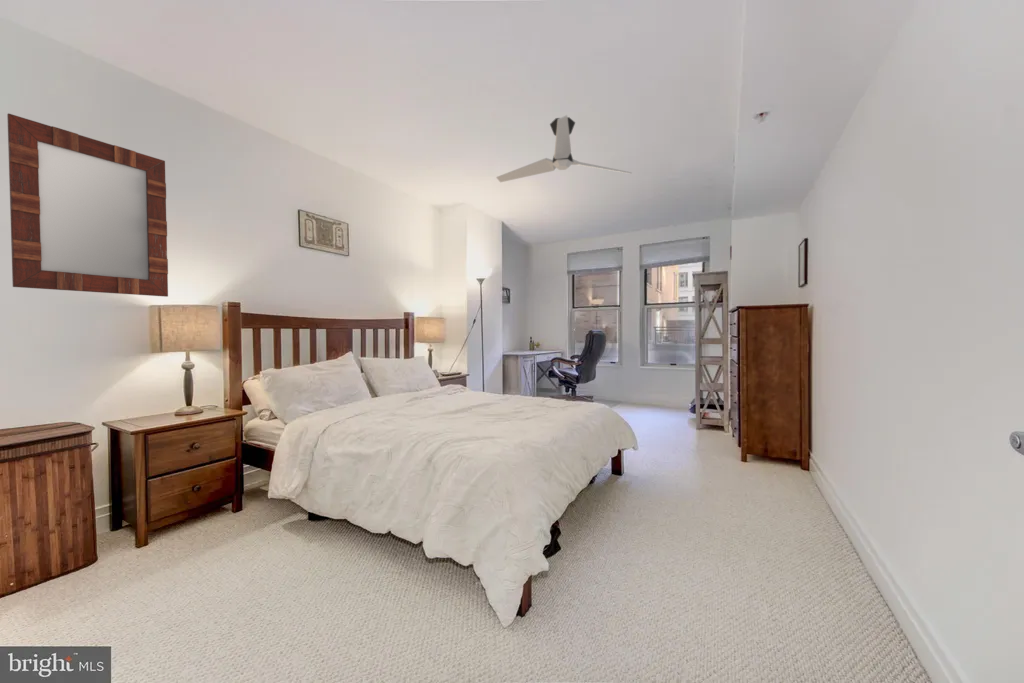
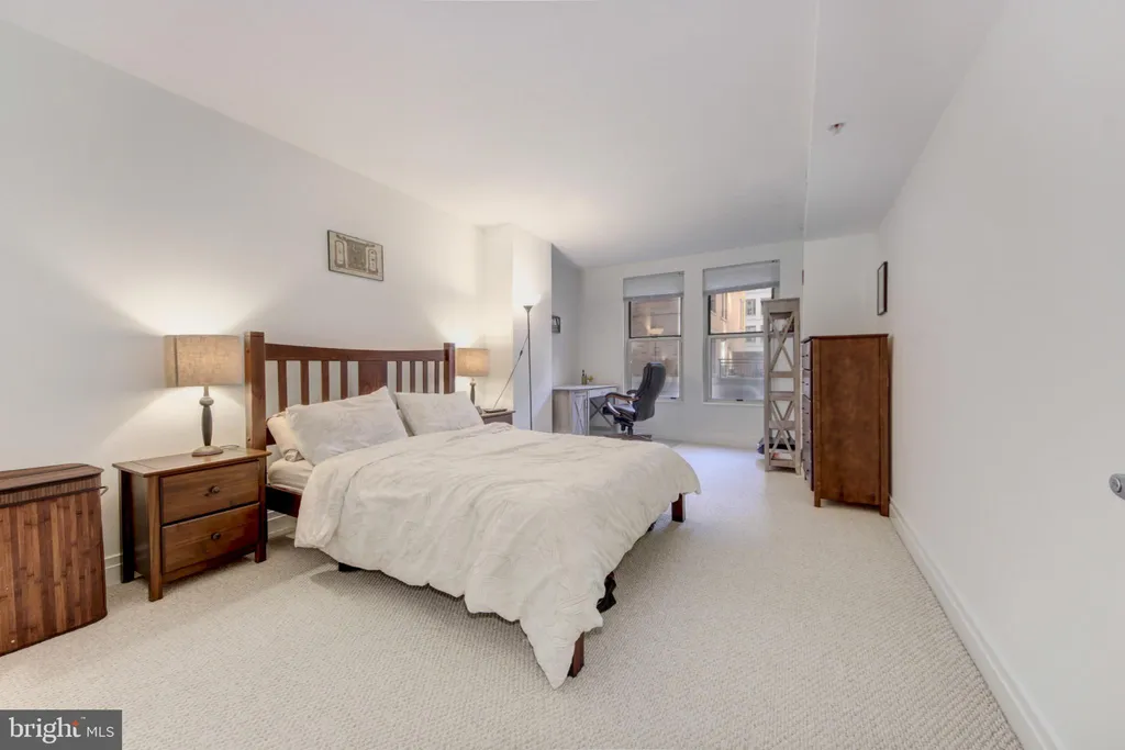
- home mirror [6,112,169,298]
- ceiling fan [495,114,633,183]
